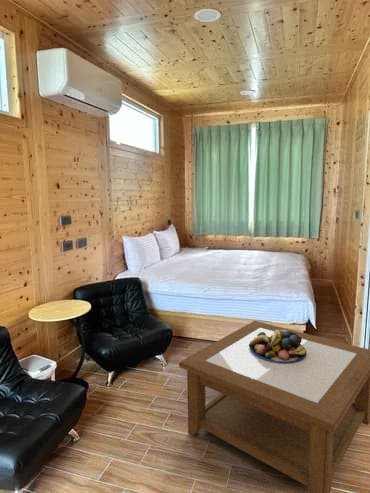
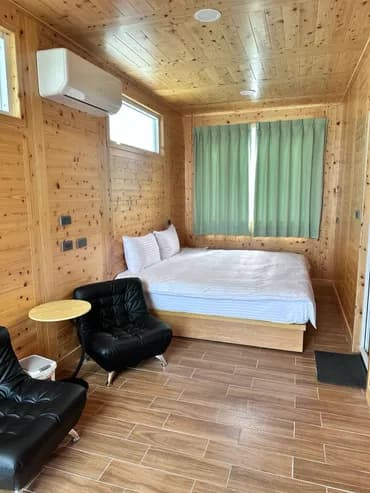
- fruit bowl [249,330,307,363]
- coffee table [178,320,370,493]
